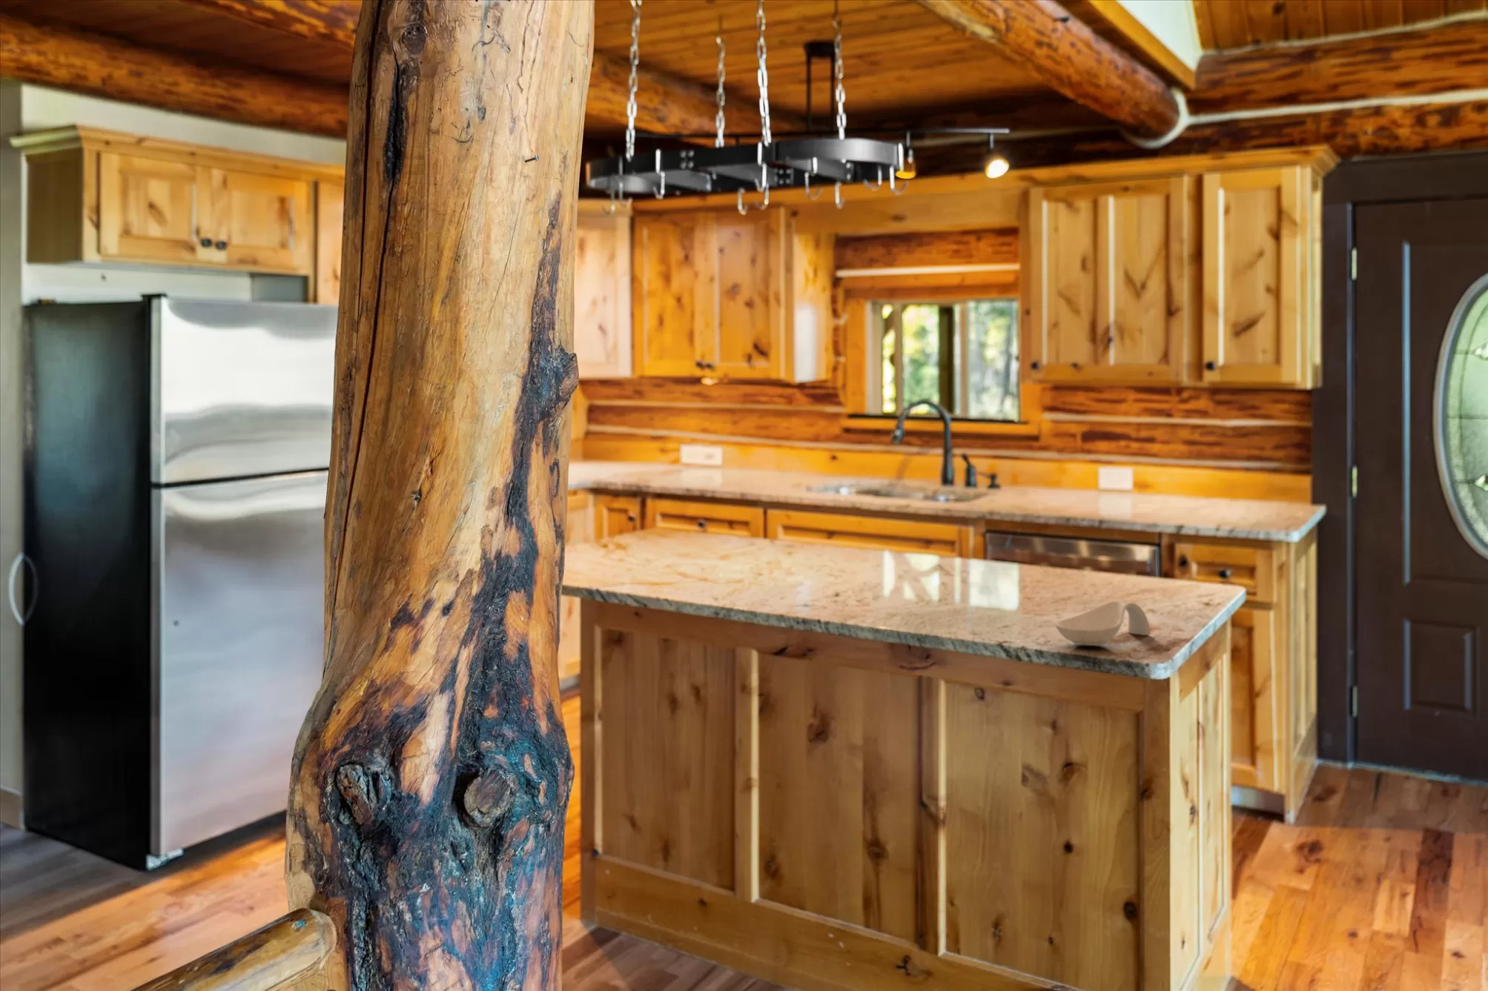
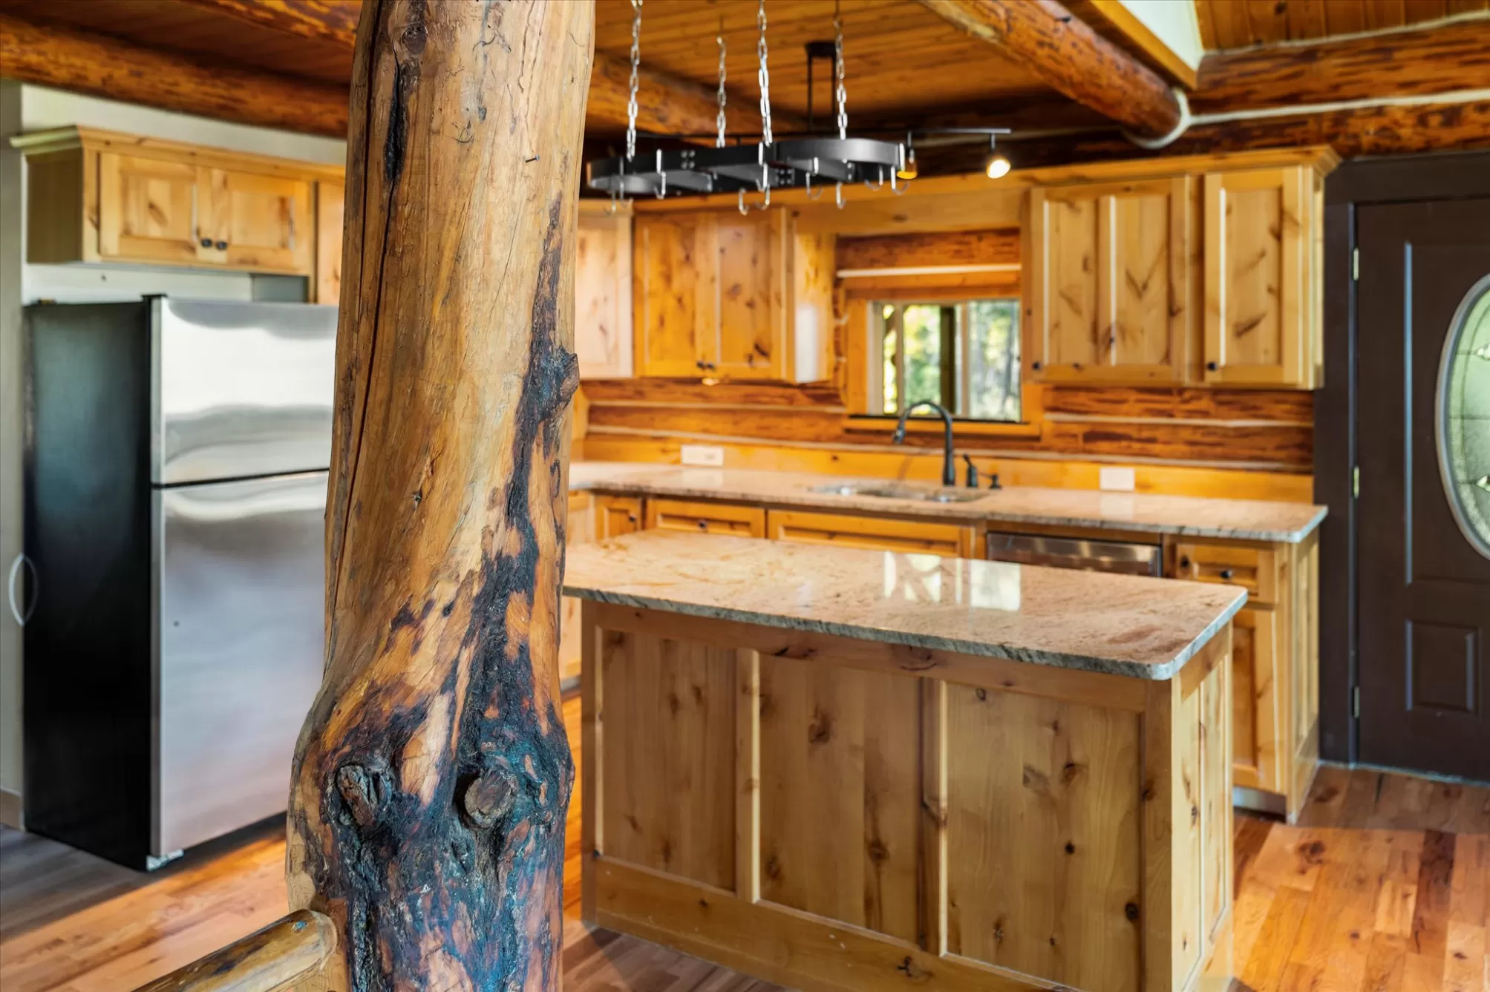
- spoon rest [1055,601,1152,646]
